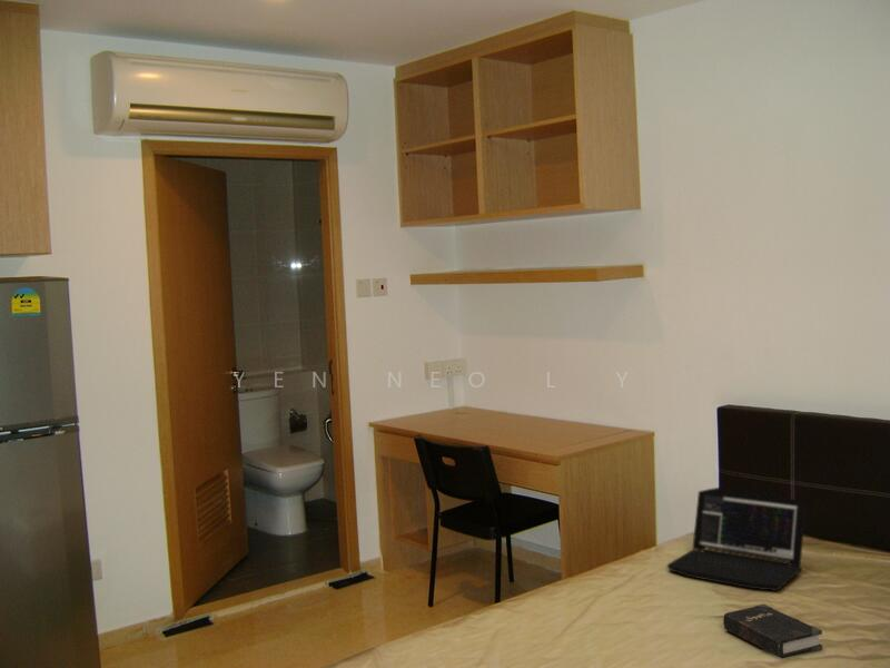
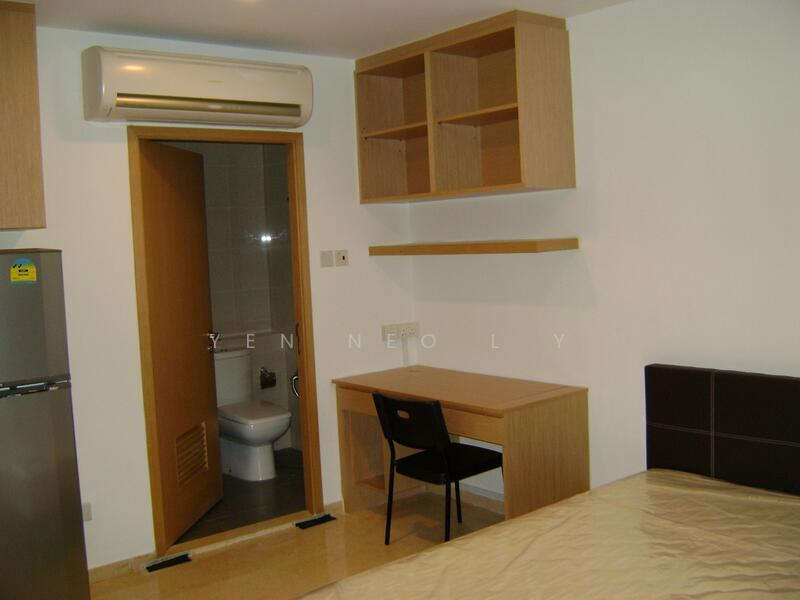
- hardback book [722,603,823,659]
- laptop [666,487,807,592]
